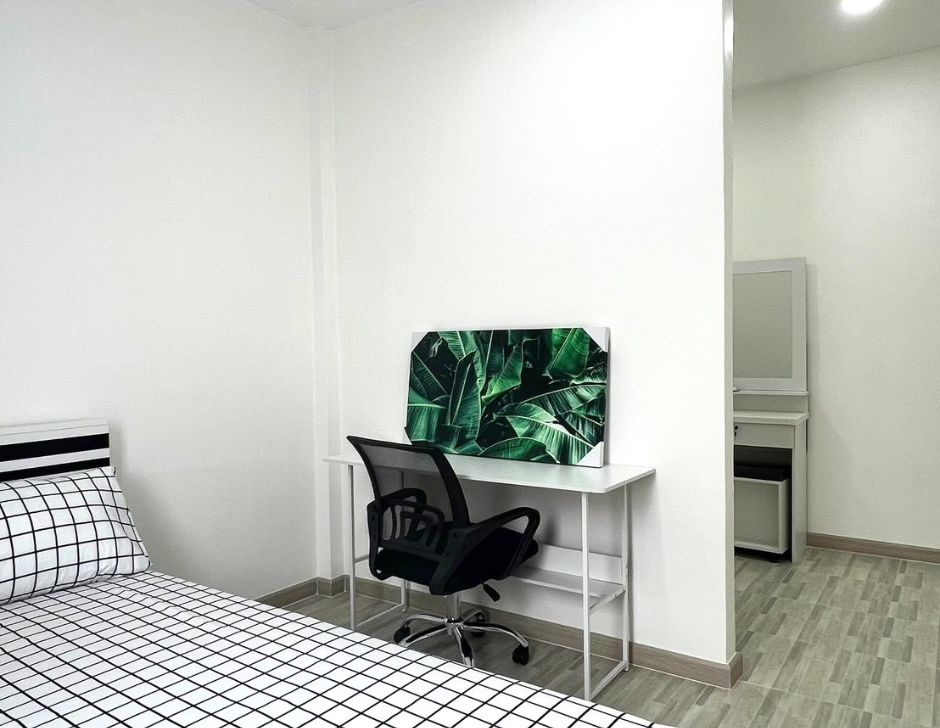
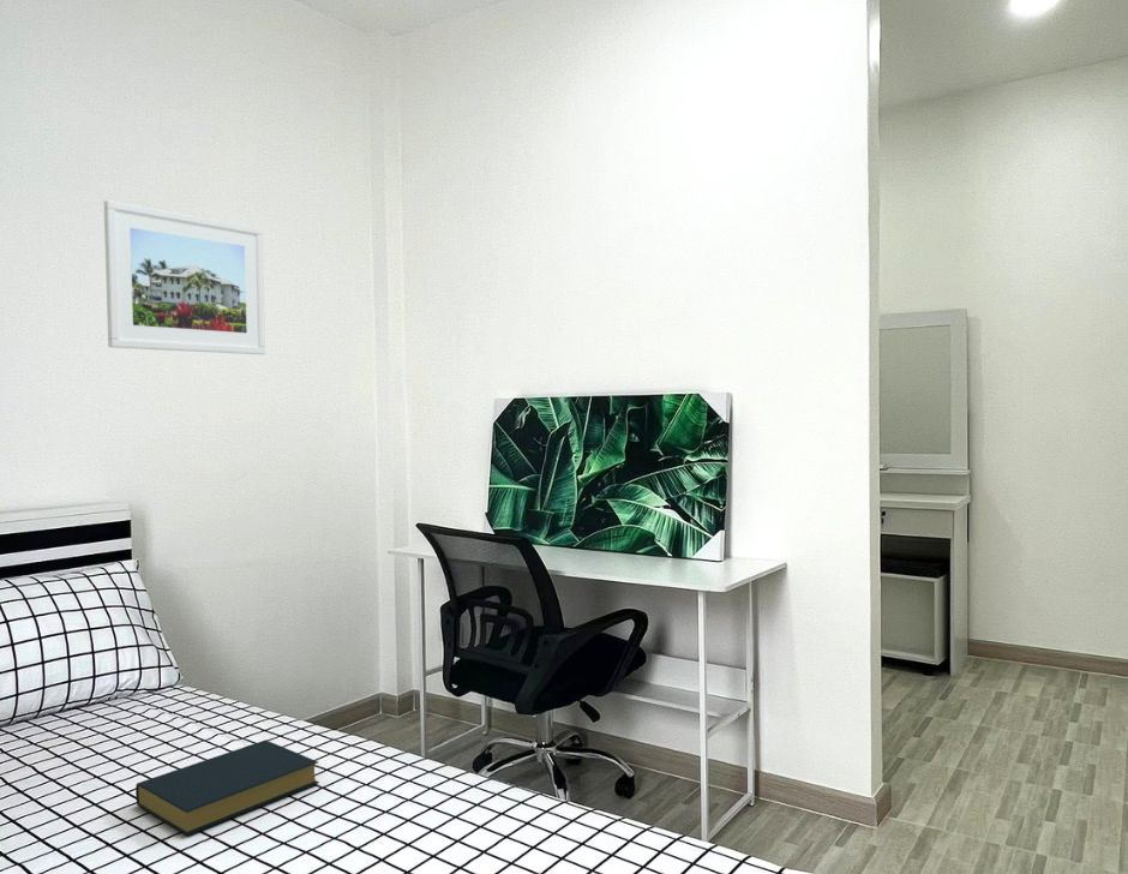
+ hardback book [134,740,320,837]
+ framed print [103,199,266,355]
